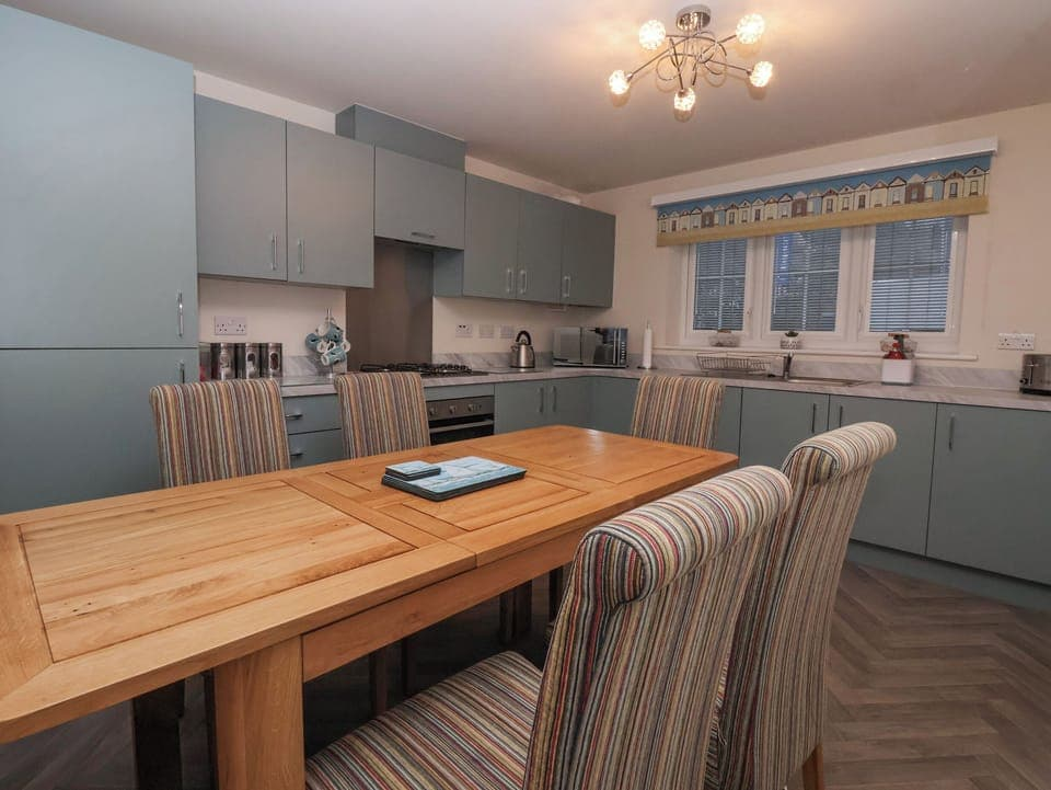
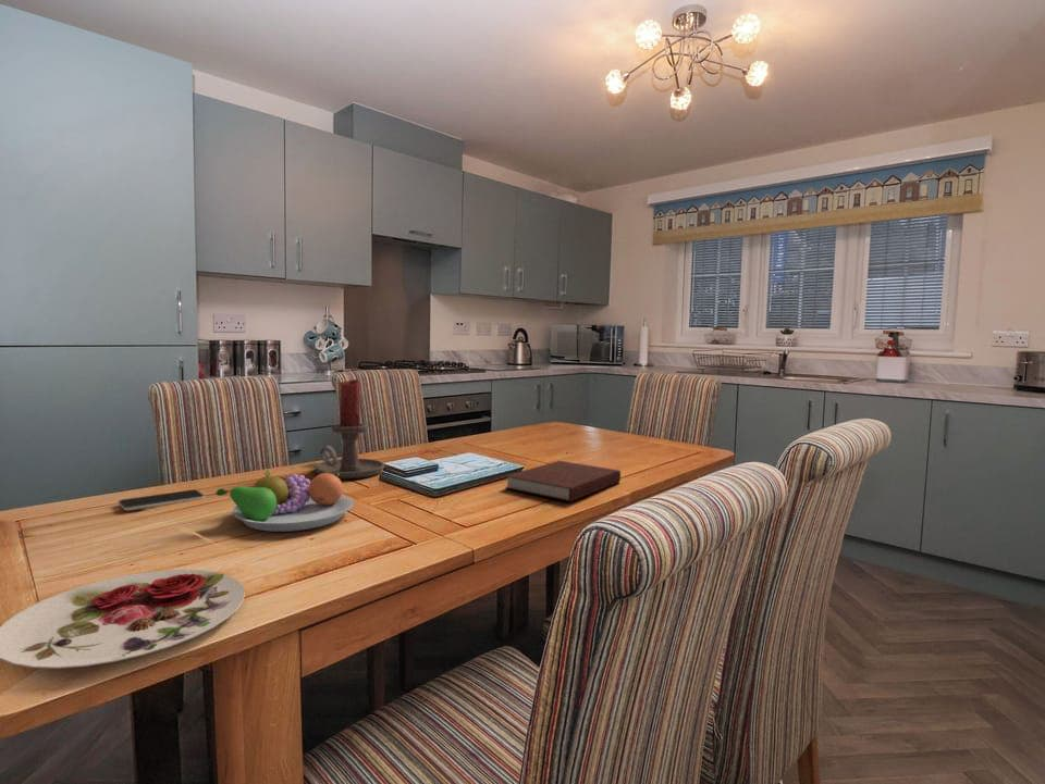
+ notebook [504,460,622,502]
+ candle holder [314,378,385,480]
+ smartphone [118,488,206,512]
+ fruit bowl [216,468,355,533]
+ plate [0,569,246,670]
